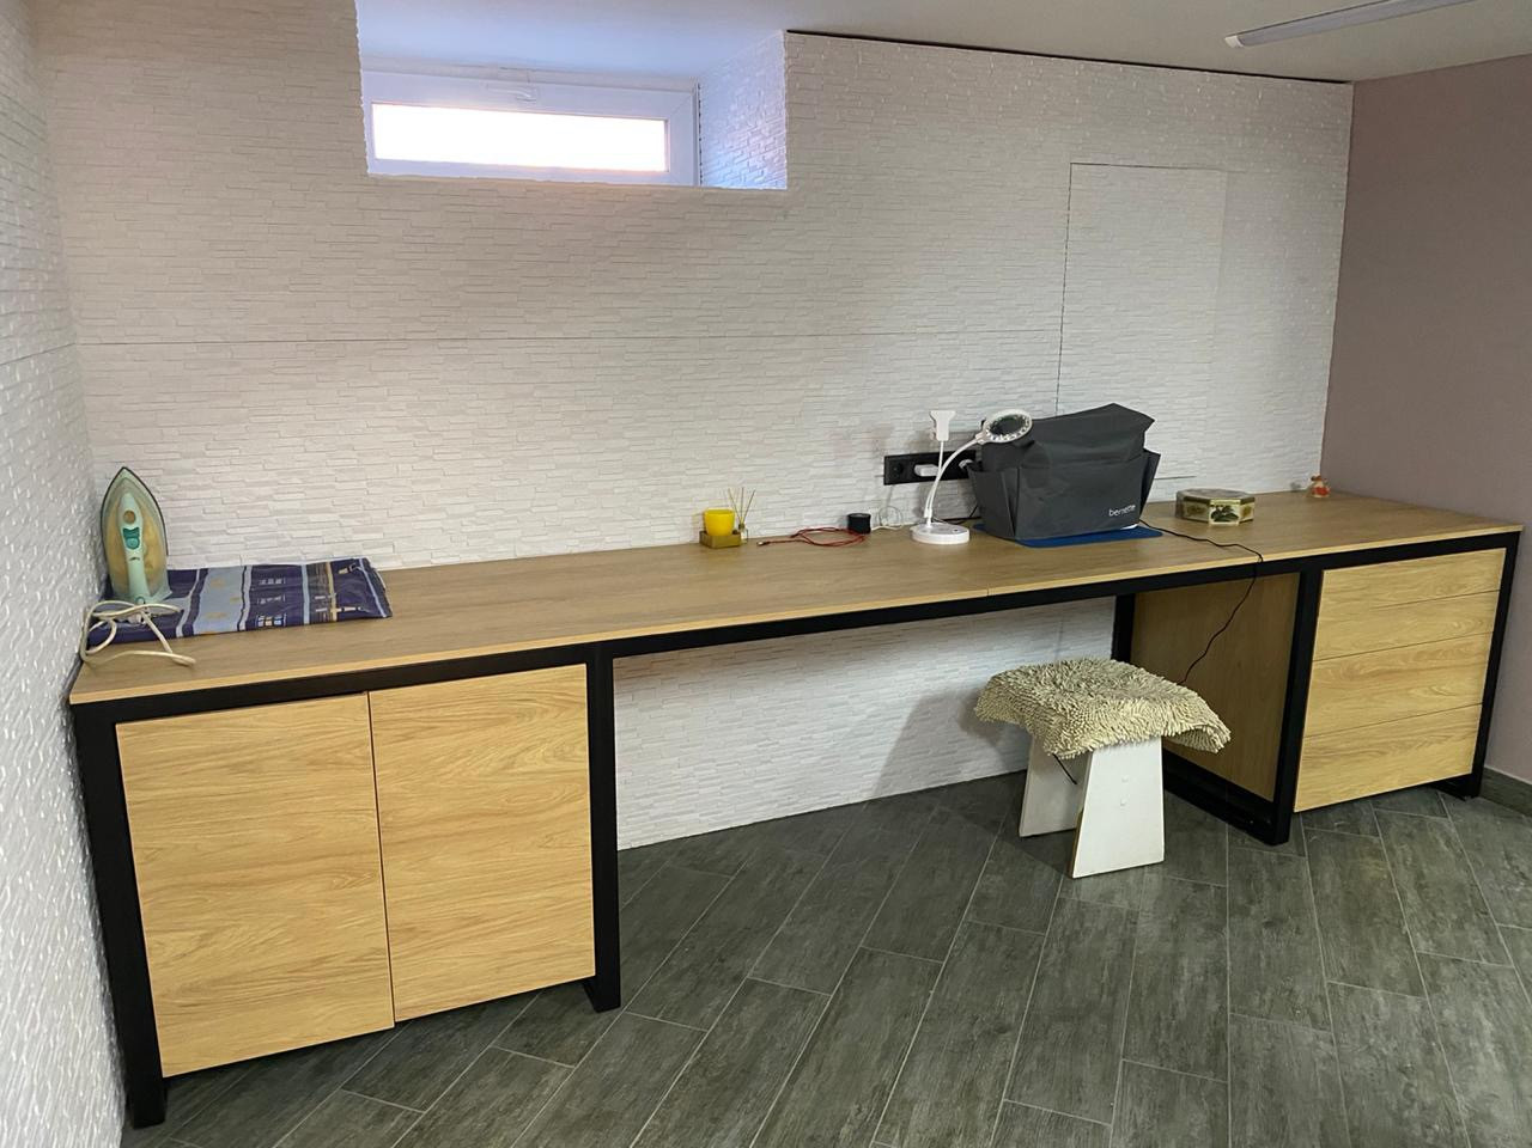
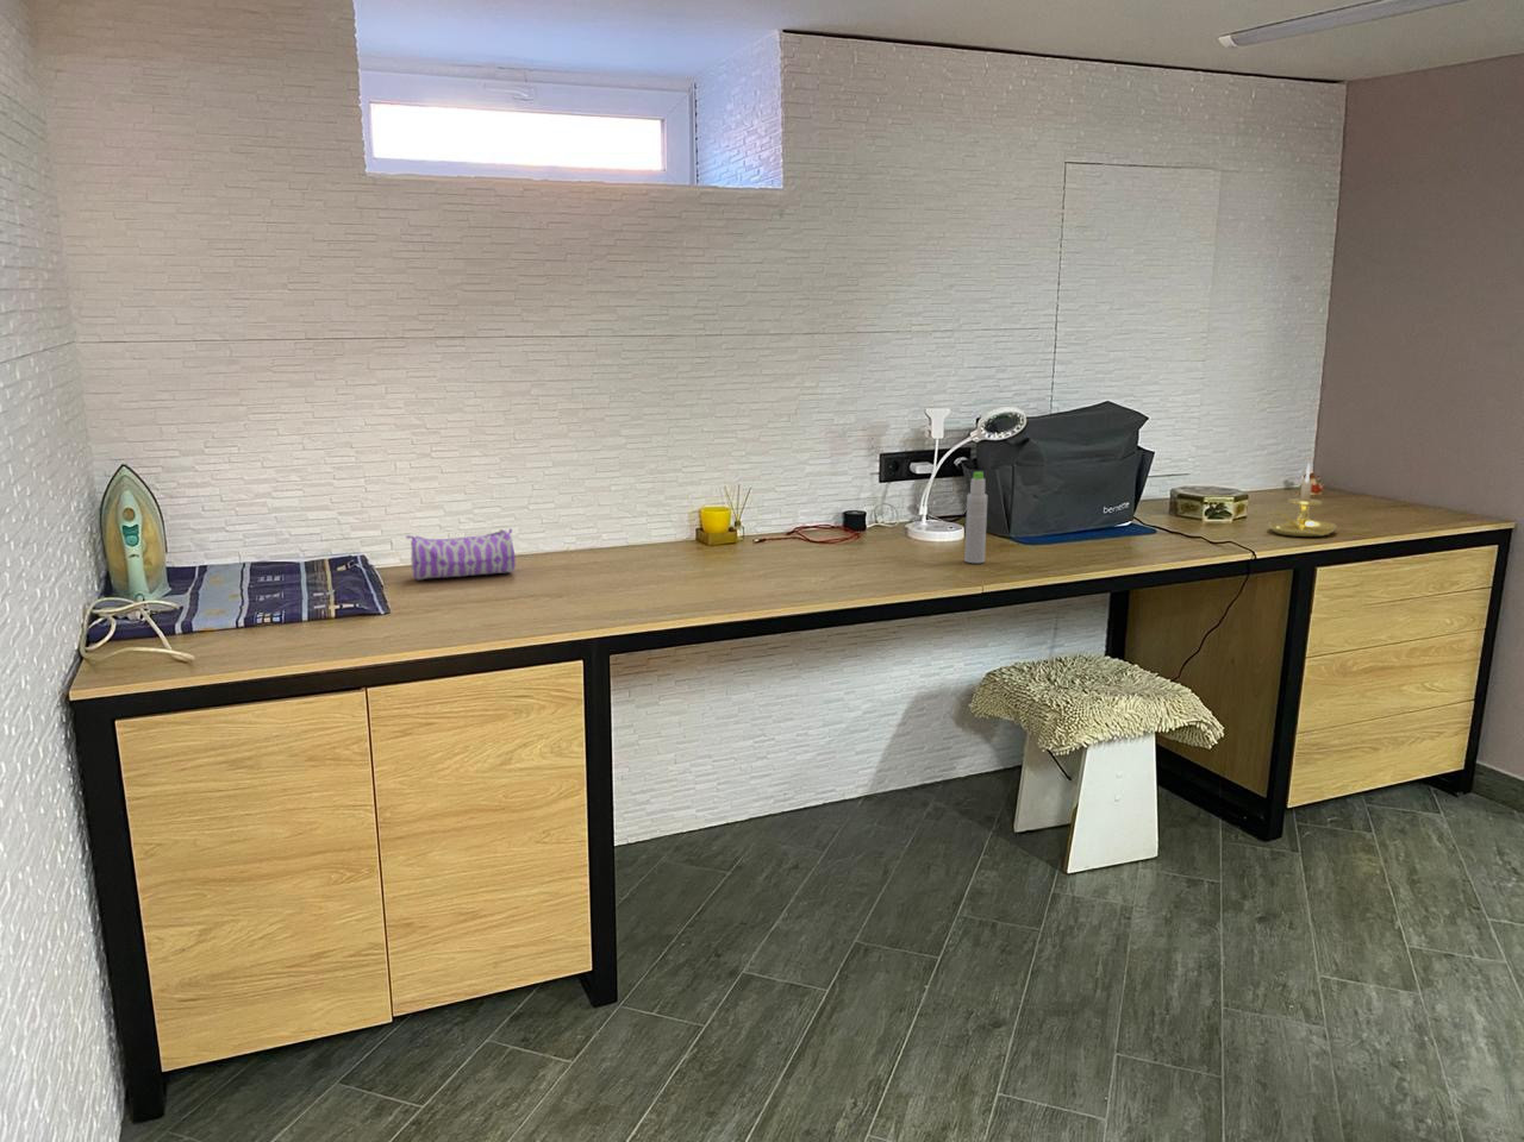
+ bottle [964,471,989,564]
+ candle holder [1266,462,1338,537]
+ pencil case [404,527,517,582]
